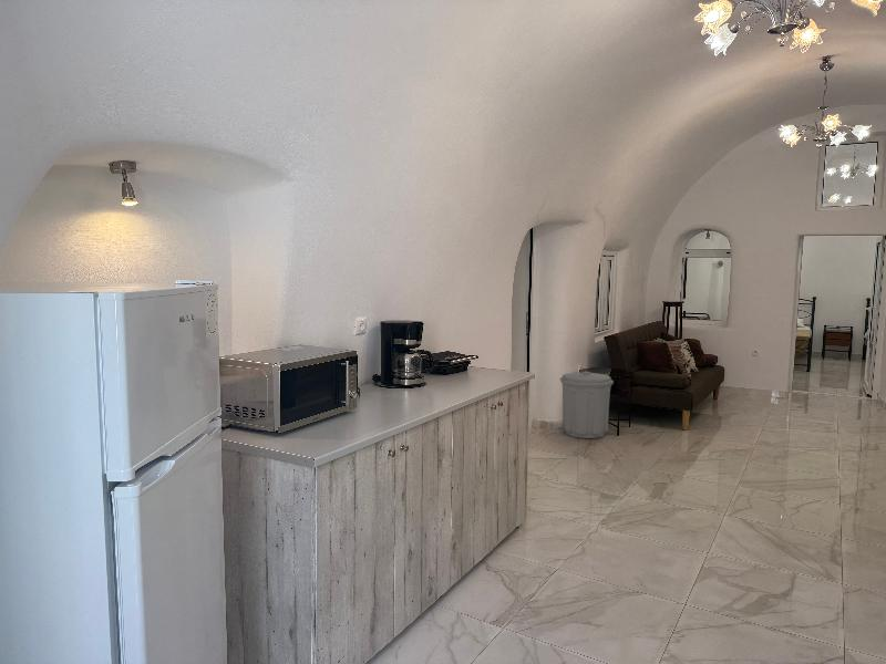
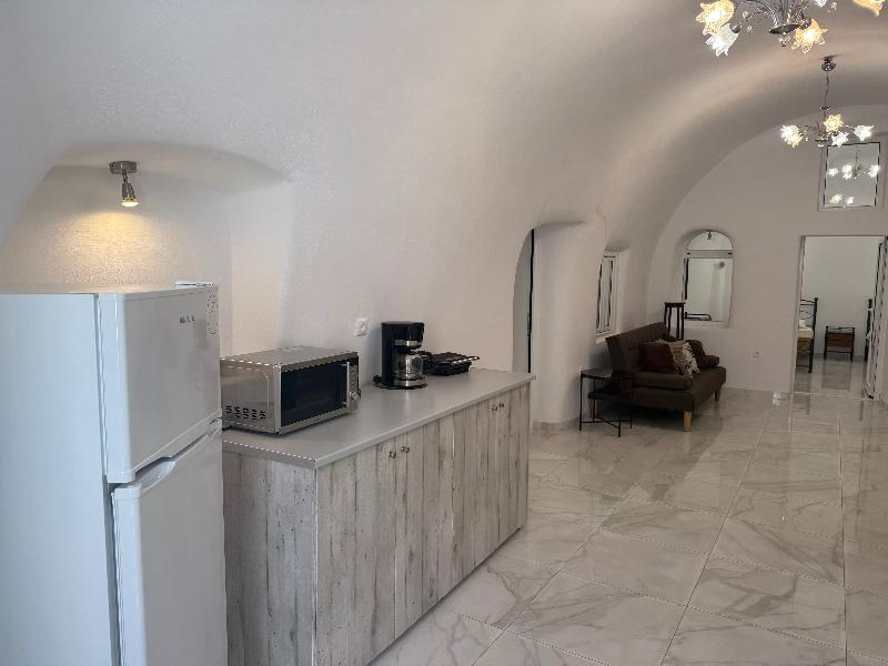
- trash can [559,371,615,439]
